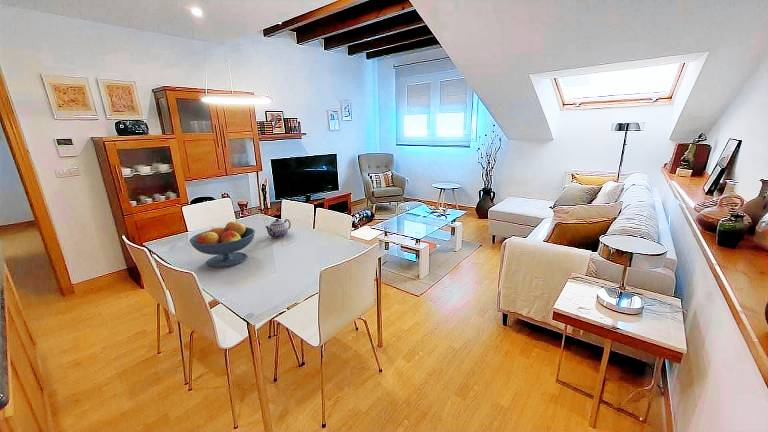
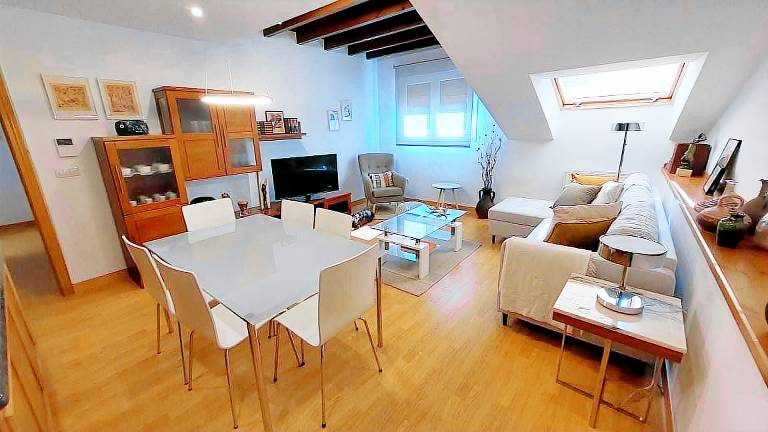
- teapot [264,217,292,239]
- fruit bowl [189,221,256,268]
